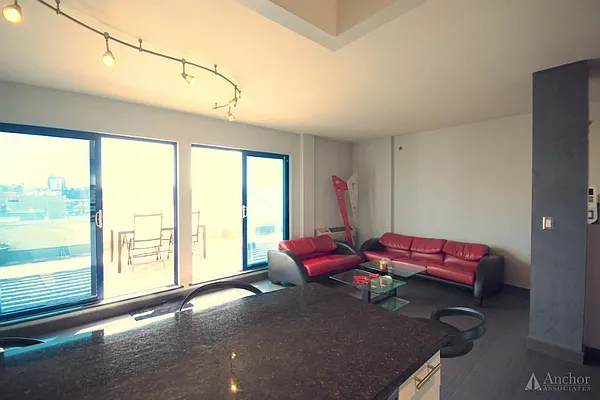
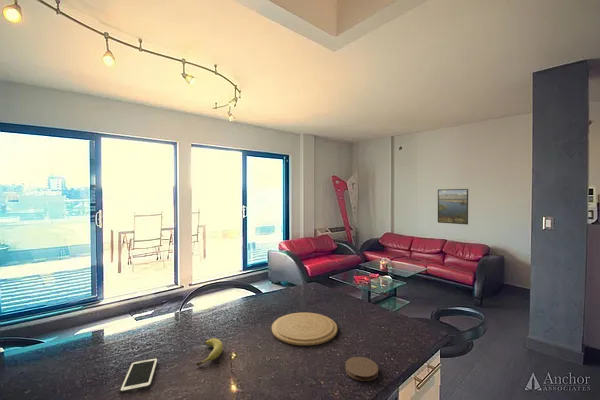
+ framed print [437,188,469,226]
+ cell phone [119,357,159,395]
+ plate [271,312,338,347]
+ fruit [196,338,224,367]
+ coaster [344,356,379,382]
